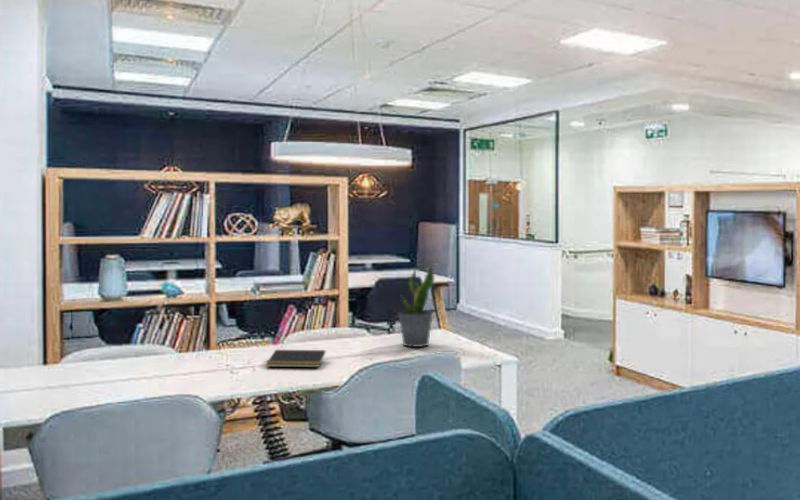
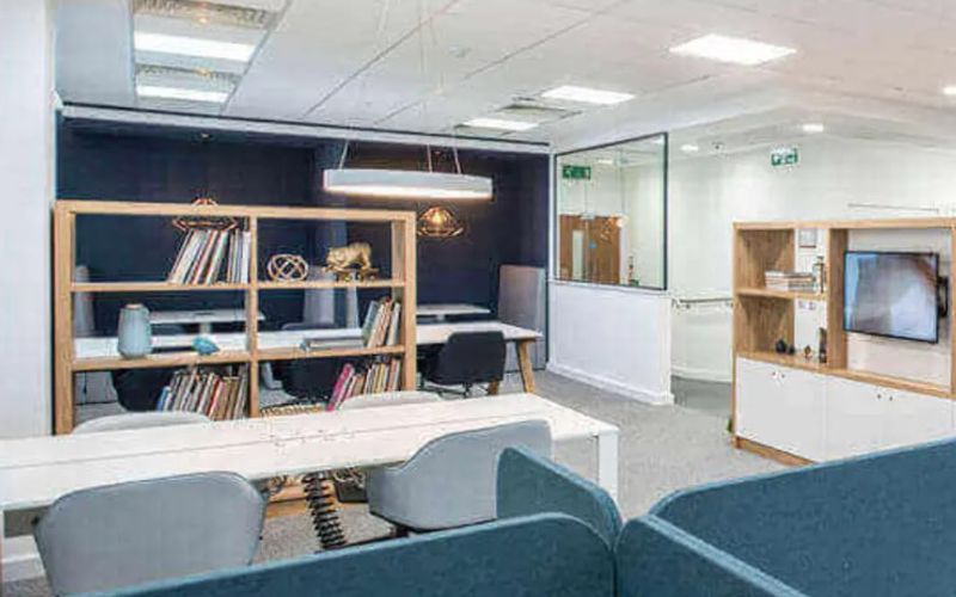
- potted plant [397,265,435,348]
- notepad [265,349,326,368]
